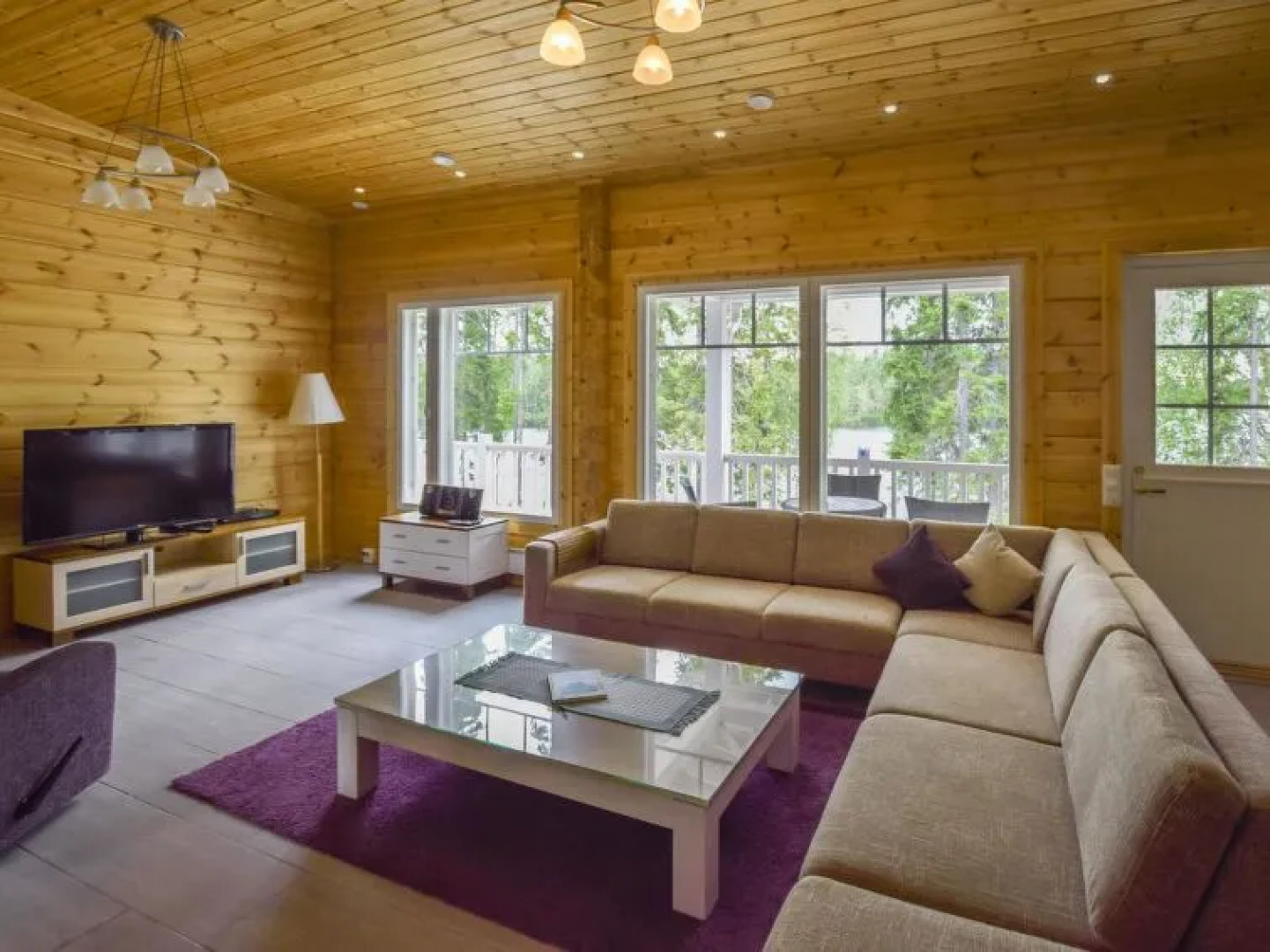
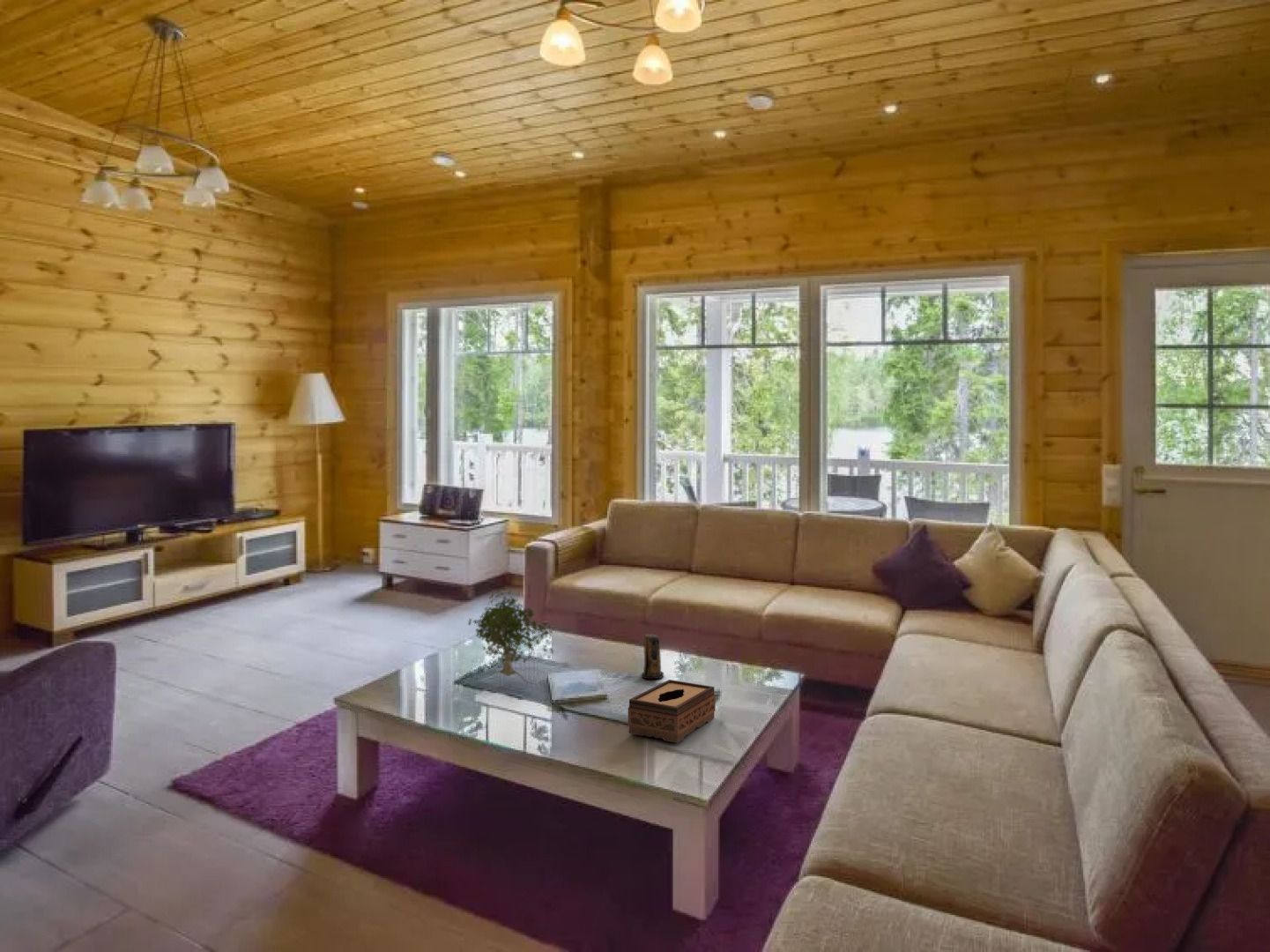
+ plant [467,586,554,689]
+ tissue box [628,679,717,744]
+ candle [641,633,665,680]
